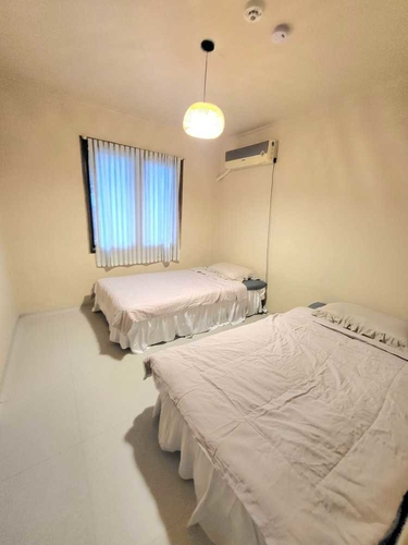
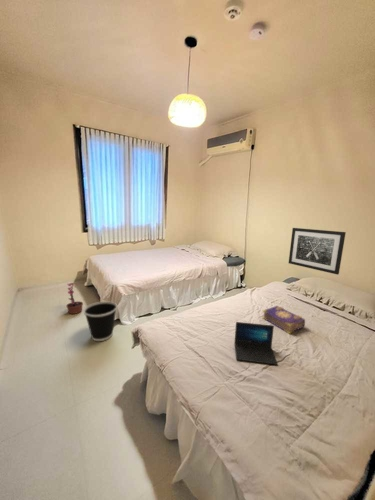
+ wastebasket [83,300,118,342]
+ laptop [233,321,278,366]
+ book [261,305,306,335]
+ wall art [288,227,347,276]
+ potted plant [65,282,84,315]
